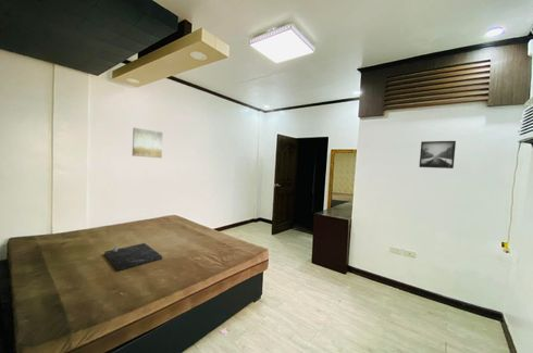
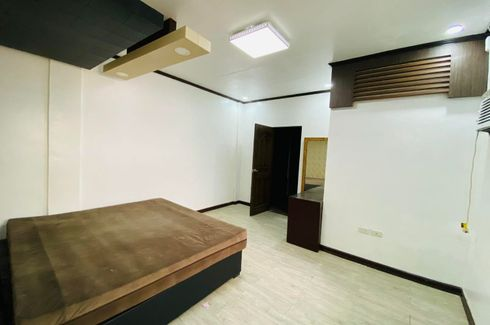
- wall art [132,127,163,159]
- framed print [418,140,457,169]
- tray [103,242,163,272]
